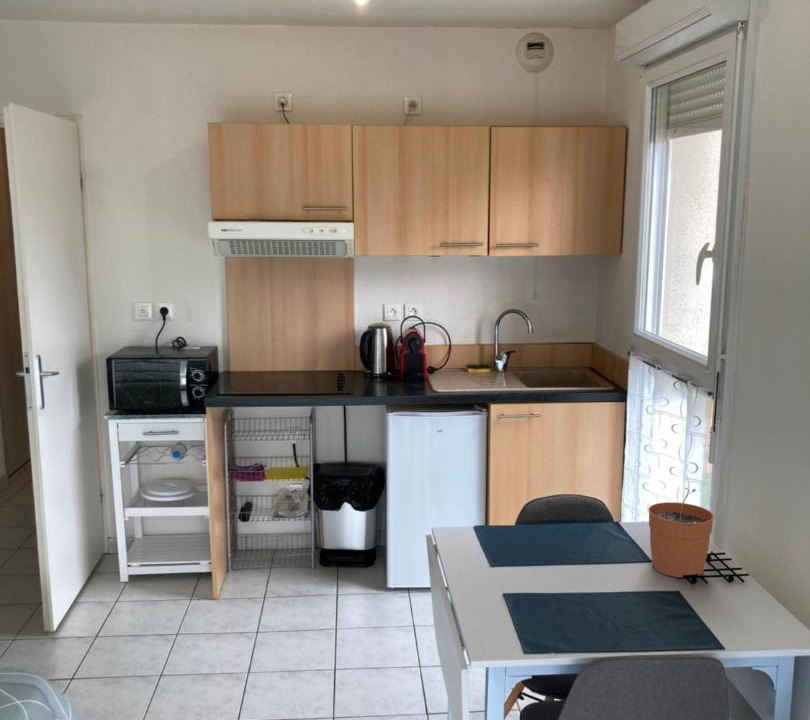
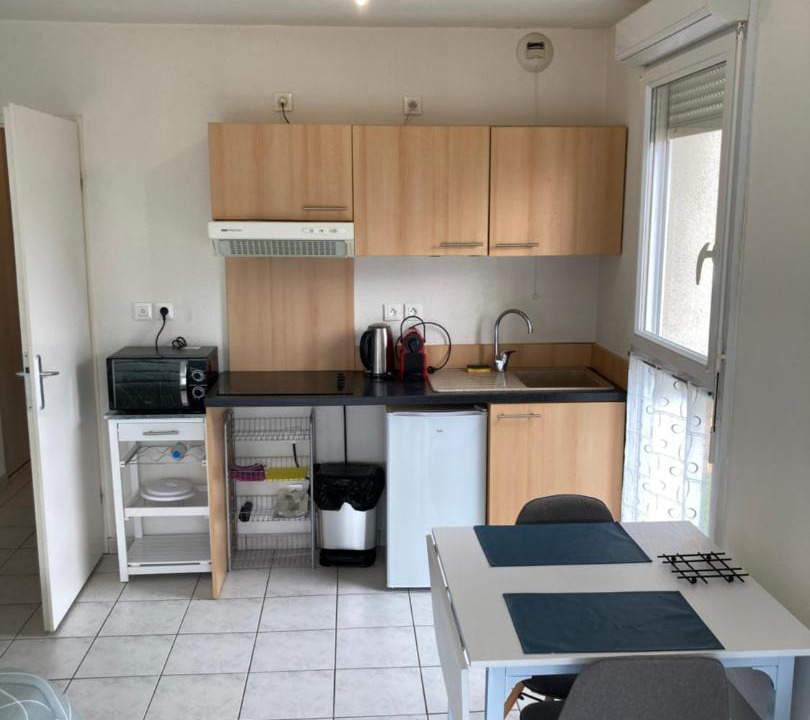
- plant pot [647,487,715,579]
